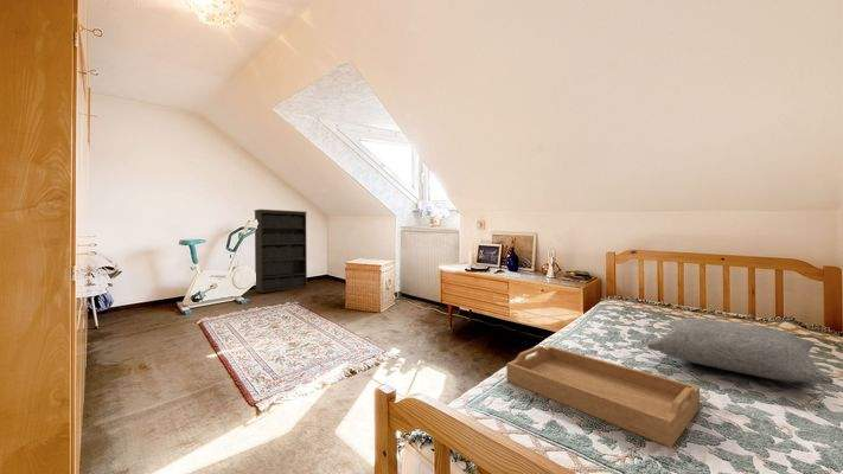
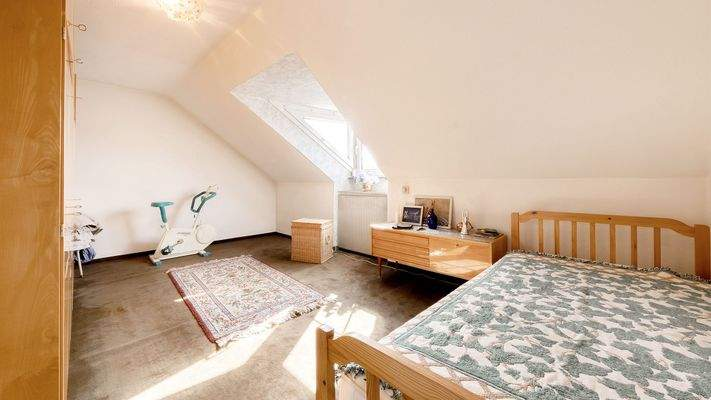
- bookshelf [253,209,308,294]
- serving tray [505,345,701,449]
- pillow [646,316,835,385]
